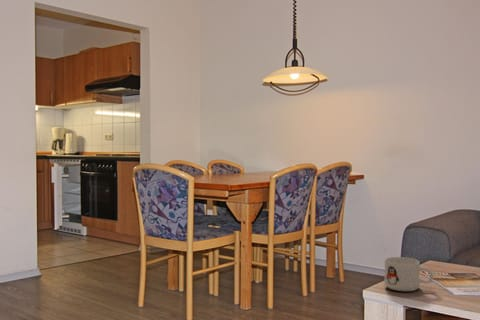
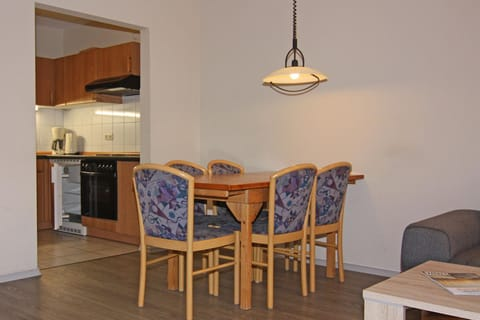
- mug [383,256,435,292]
